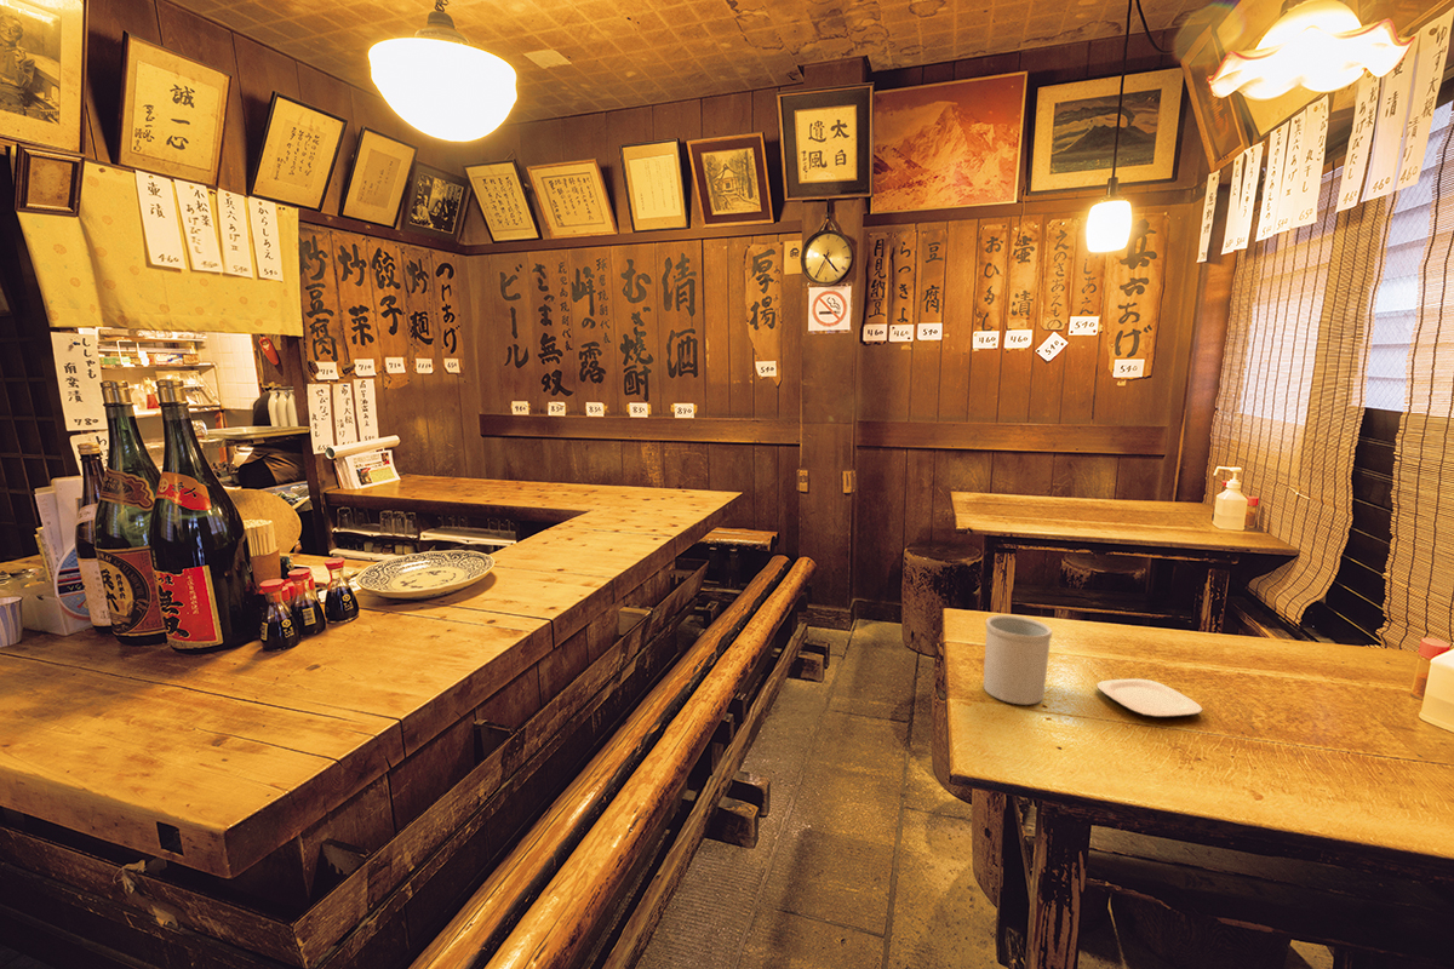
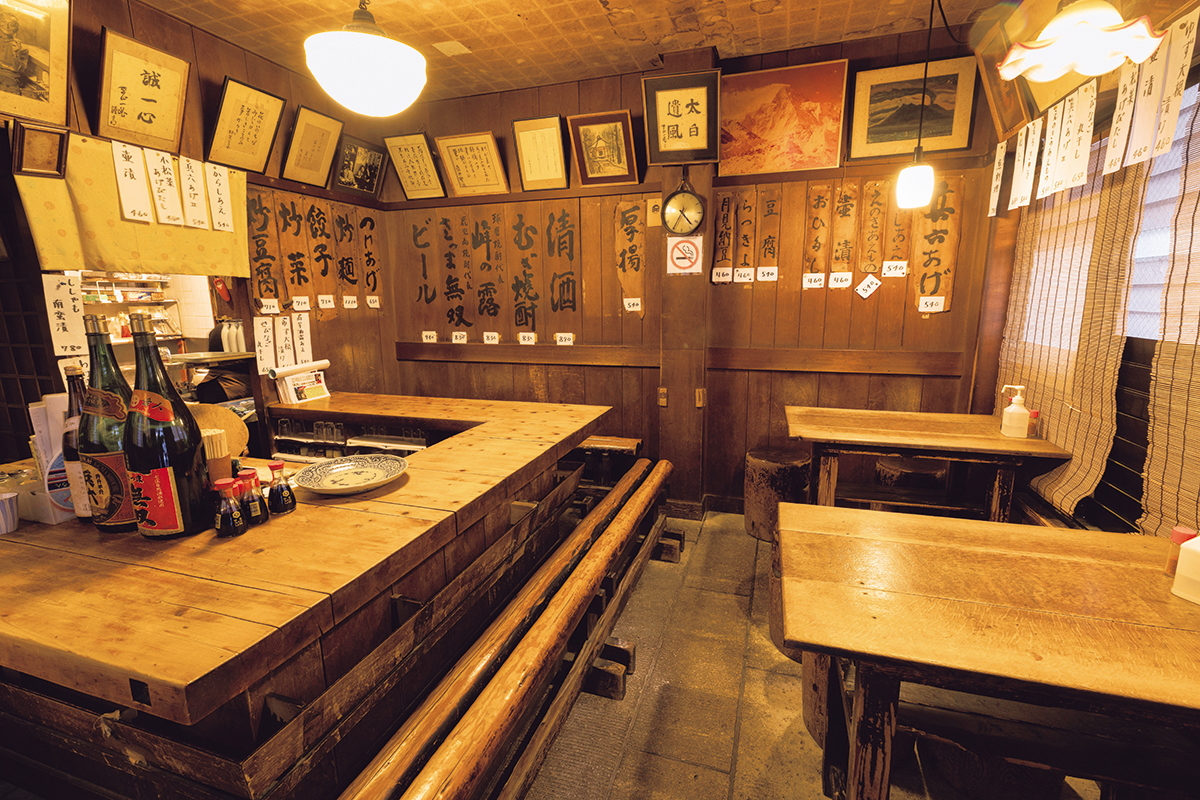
- utensil holder [983,614,1053,706]
- plate [1095,677,1204,718]
